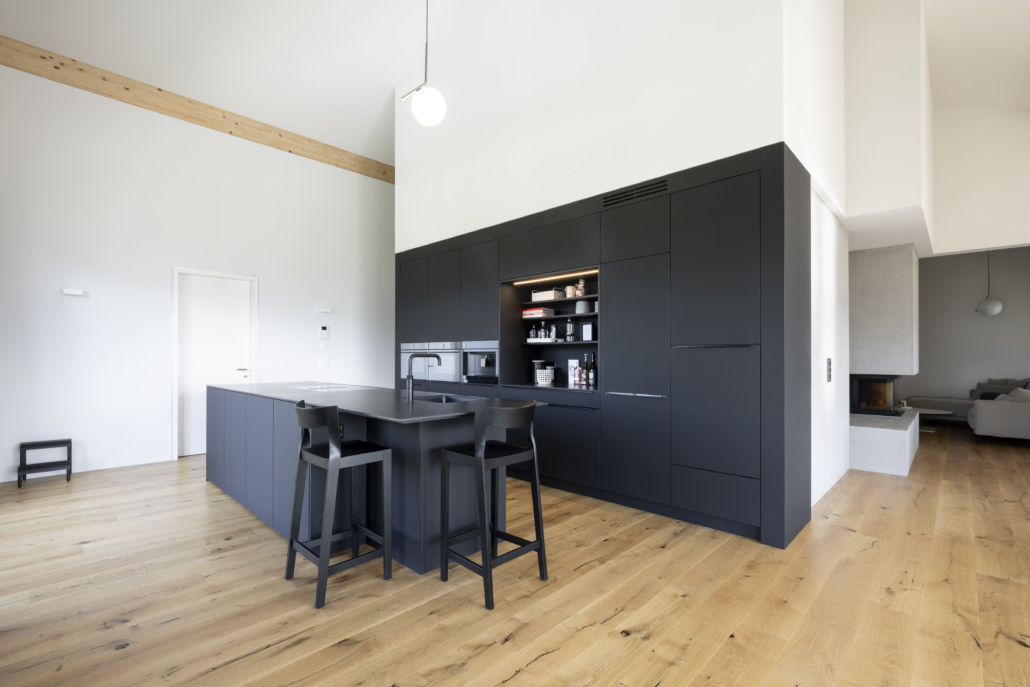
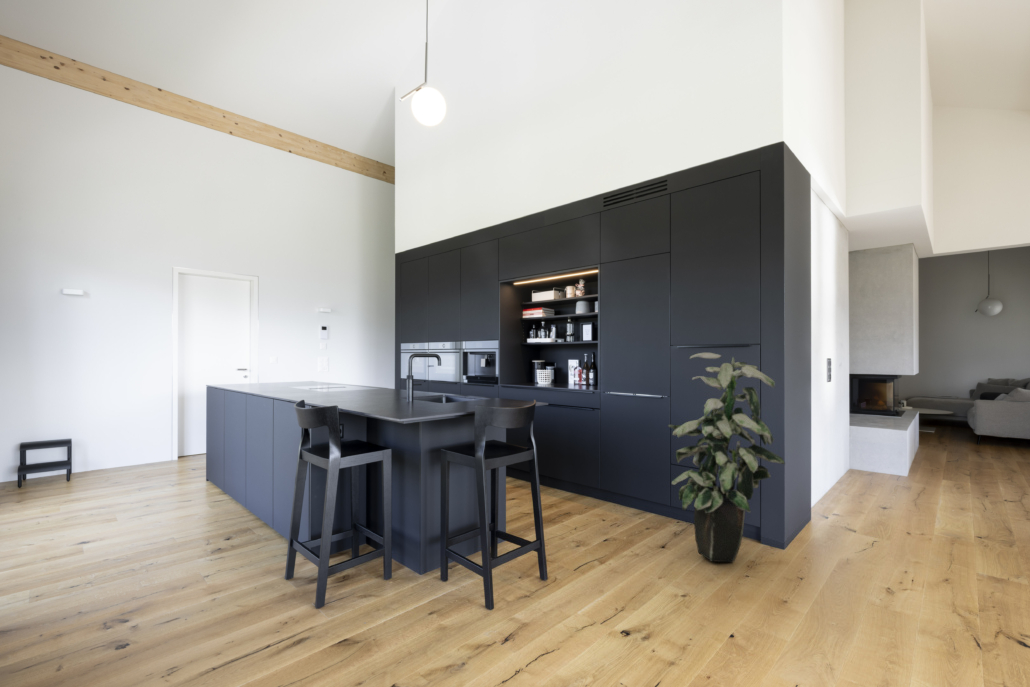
+ indoor plant [667,352,786,563]
